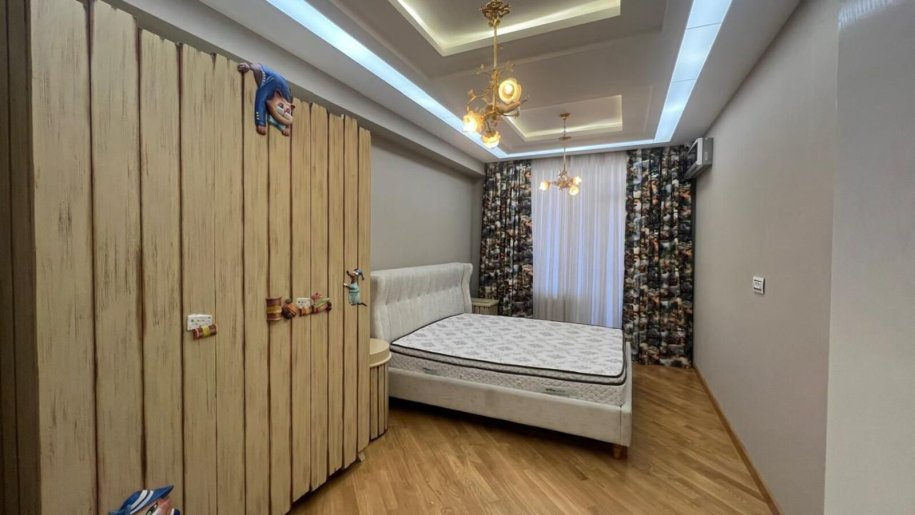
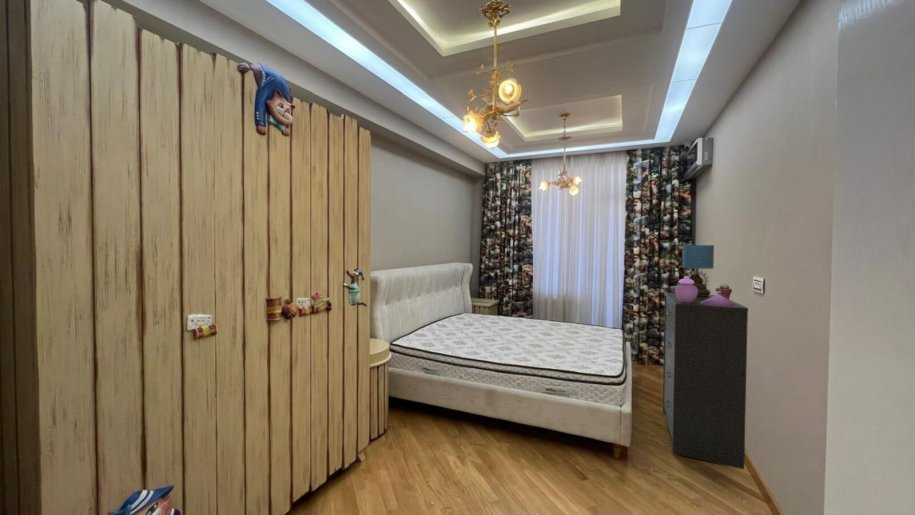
+ decorative vase [674,275,738,307]
+ potted succulent [715,283,733,300]
+ dresser [662,292,749,470]
+ table lamp [681,244,715,296]
